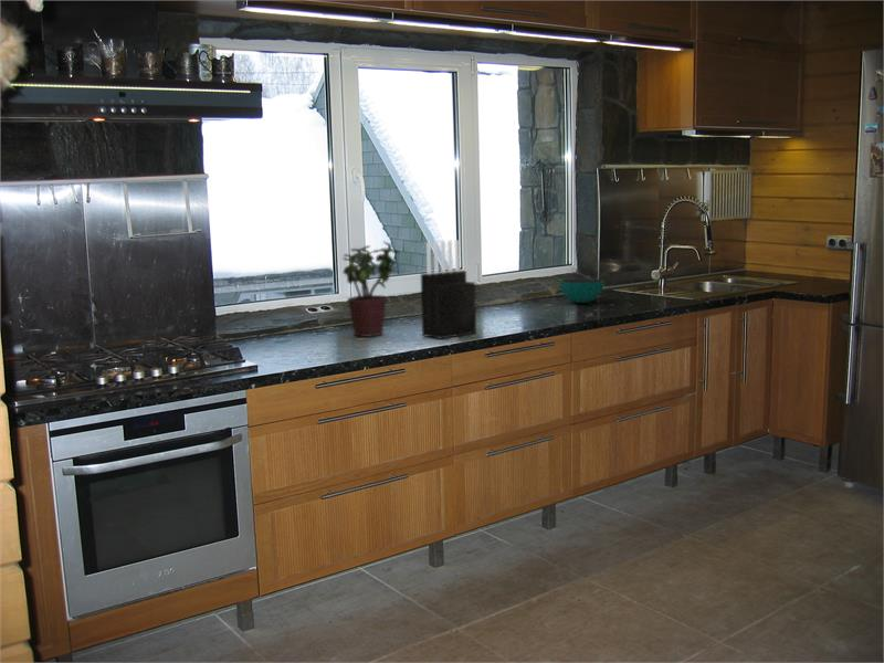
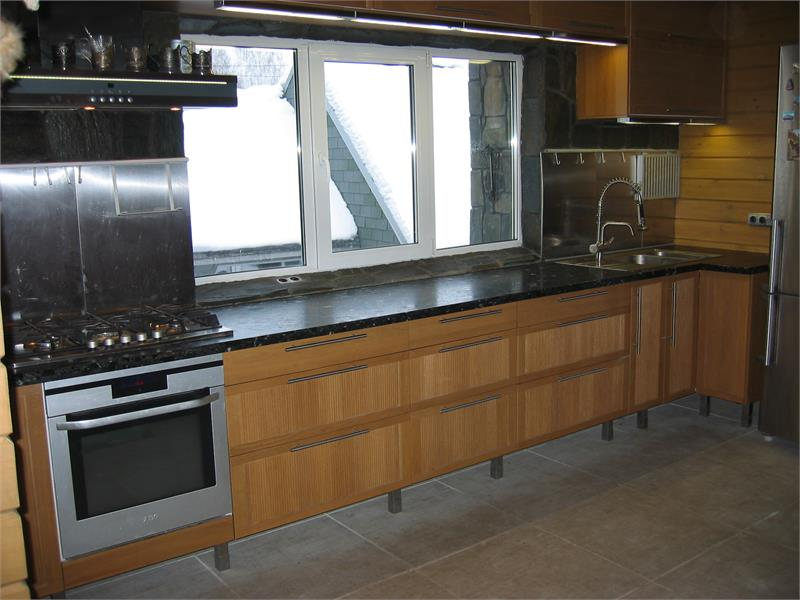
- knife block [420,239,477,340]
- bowl [558,277,606,304]
- potted plant [341,241,401,338]
